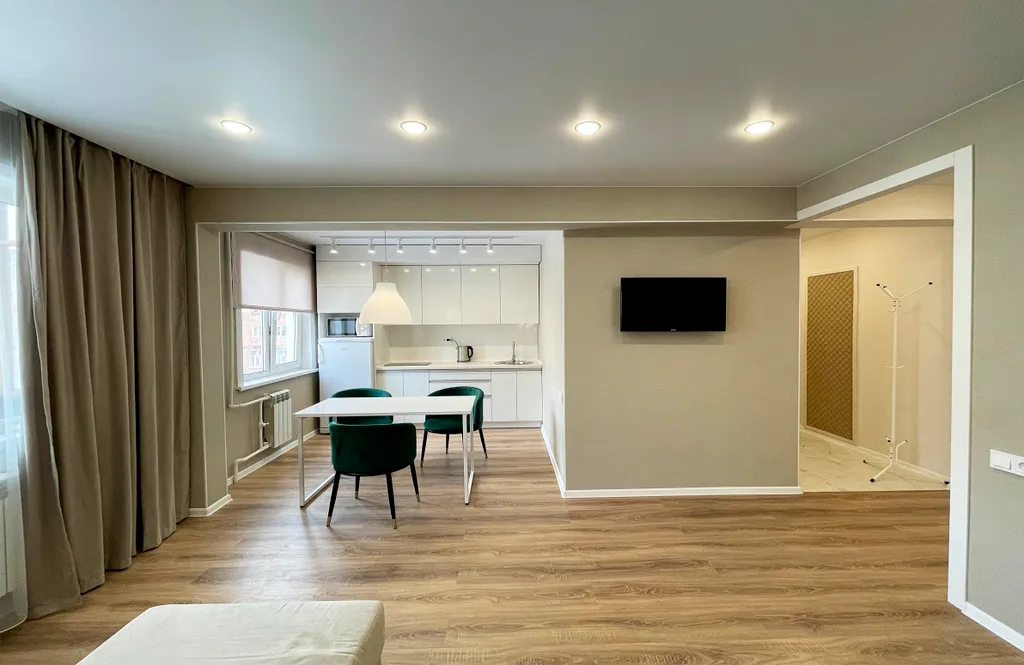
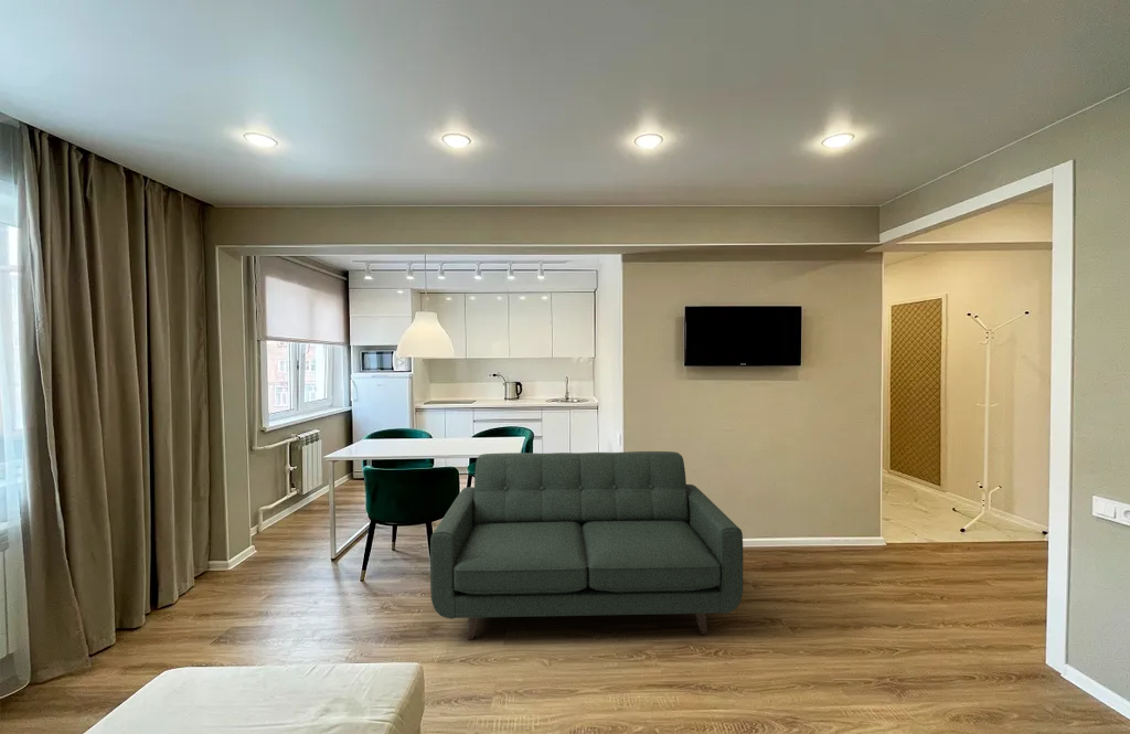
+ sofa [429,450,744,641]
